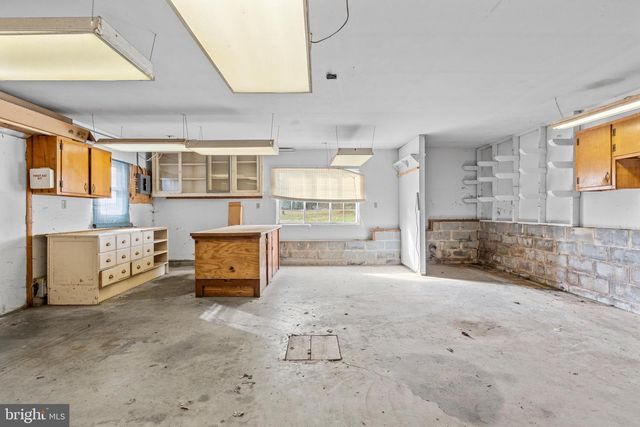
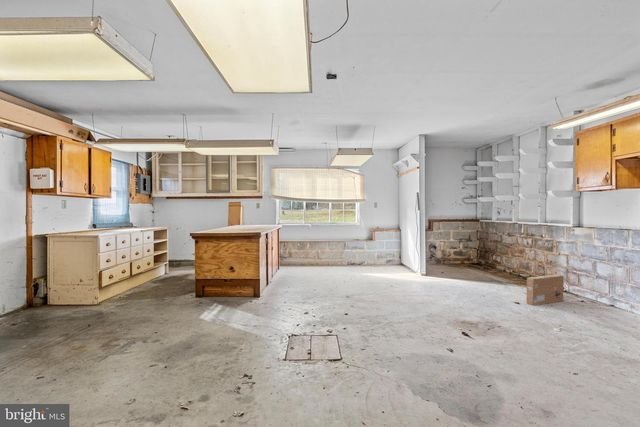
+ cardboard box [525,273,565,306]
